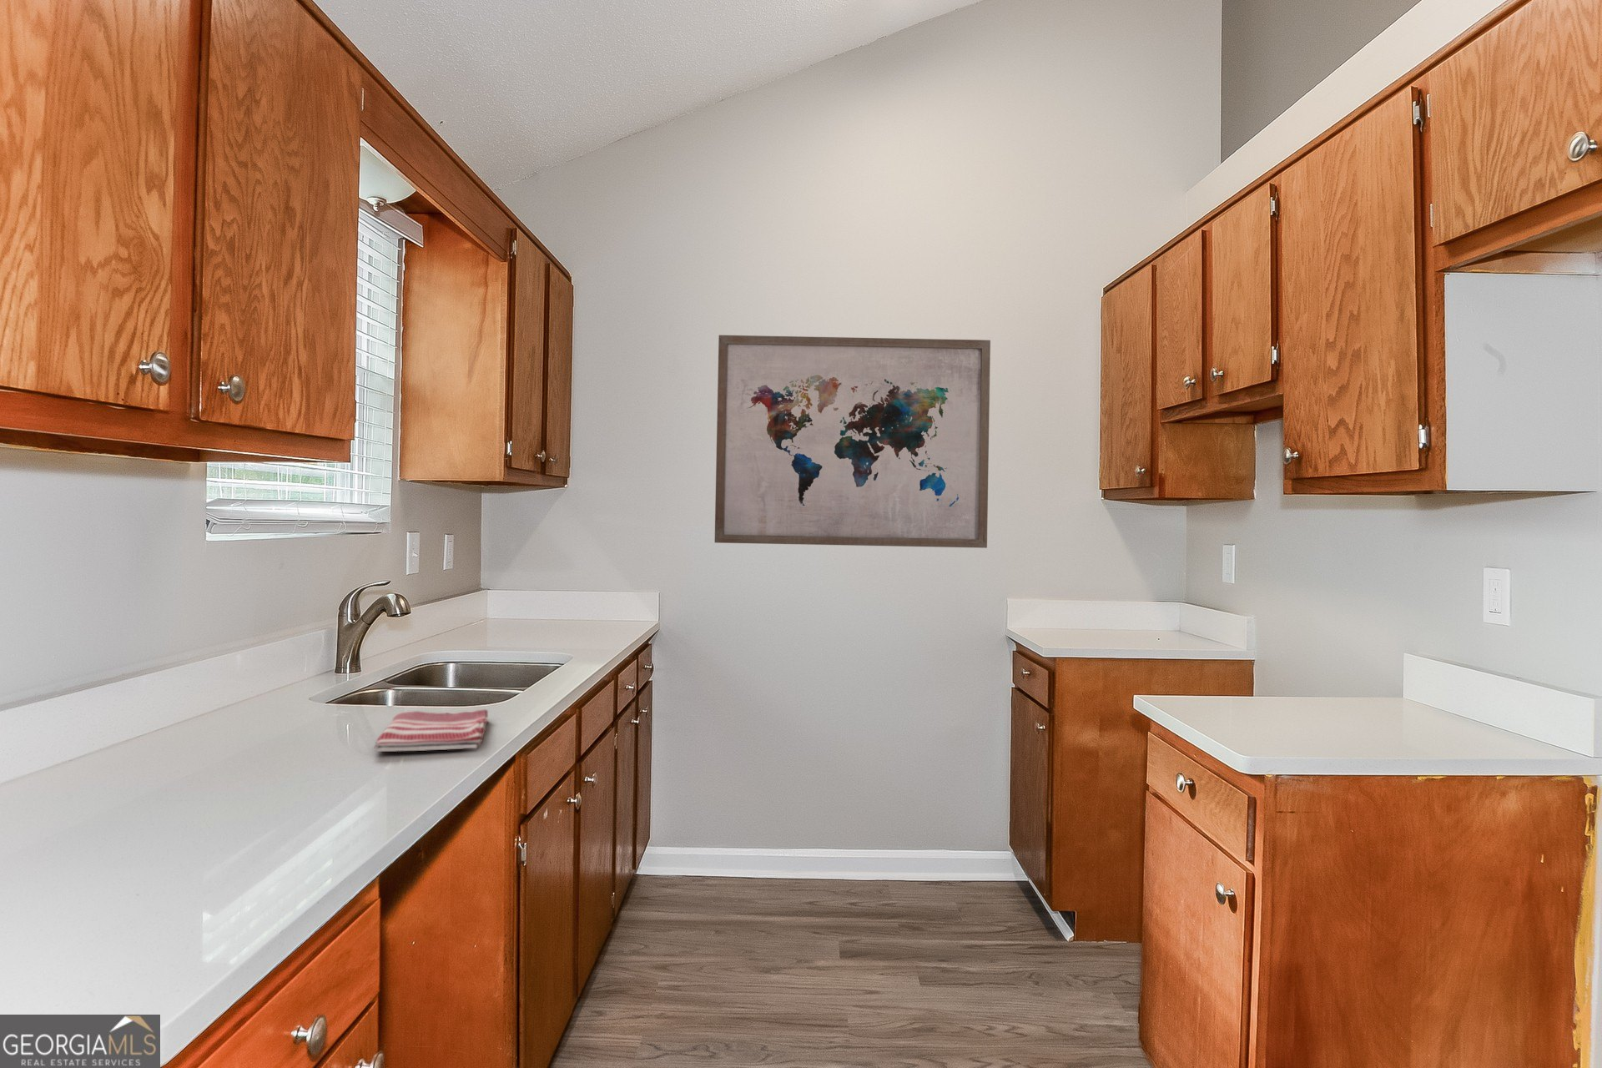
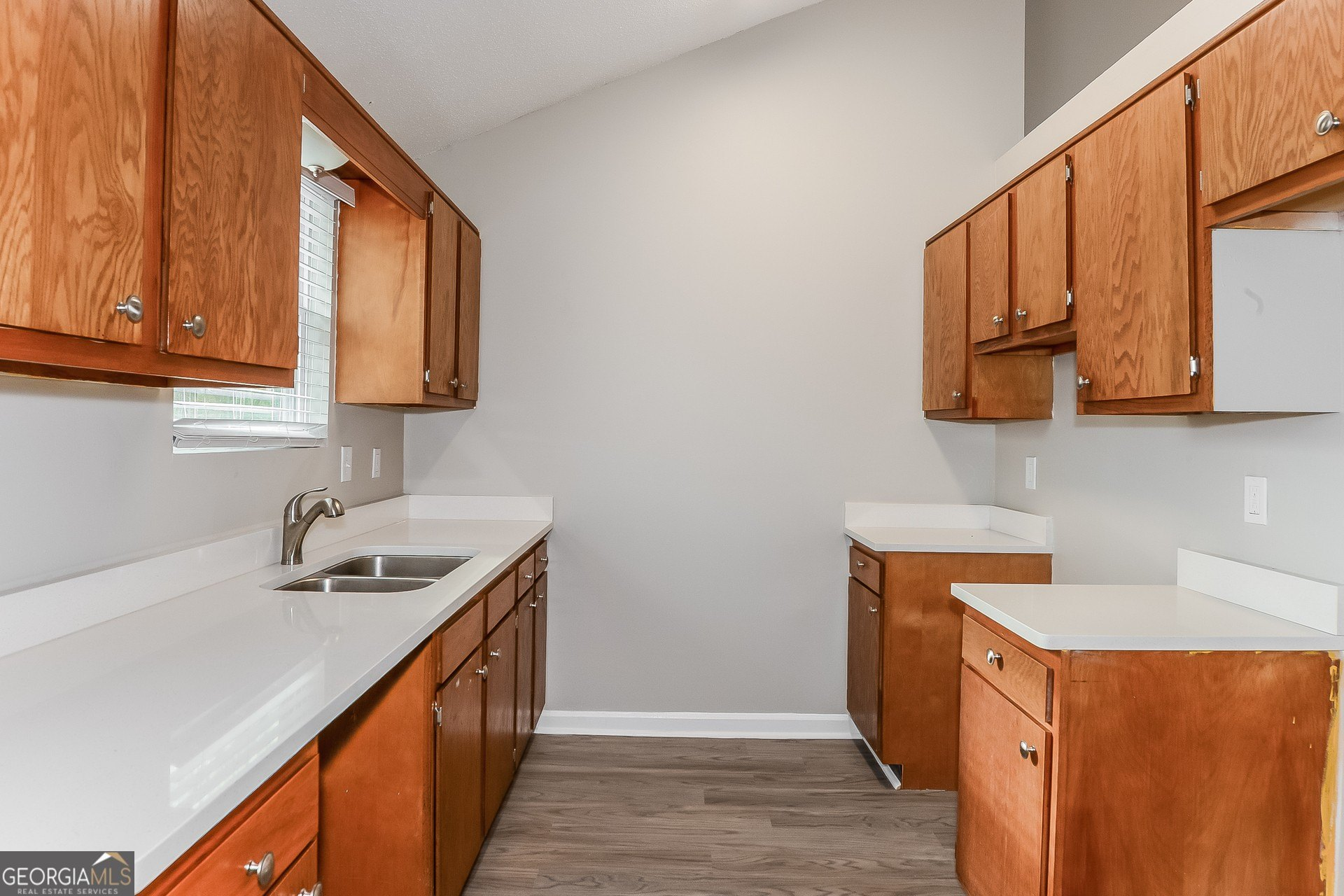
- dish towel [373,708,489,752]
- wall art [714,335,992,549]
